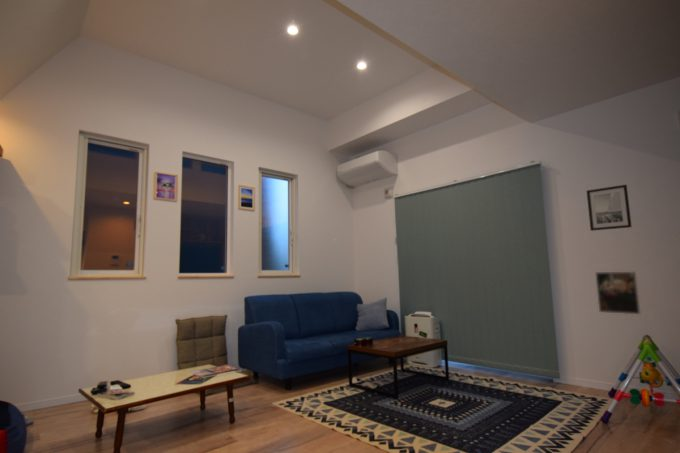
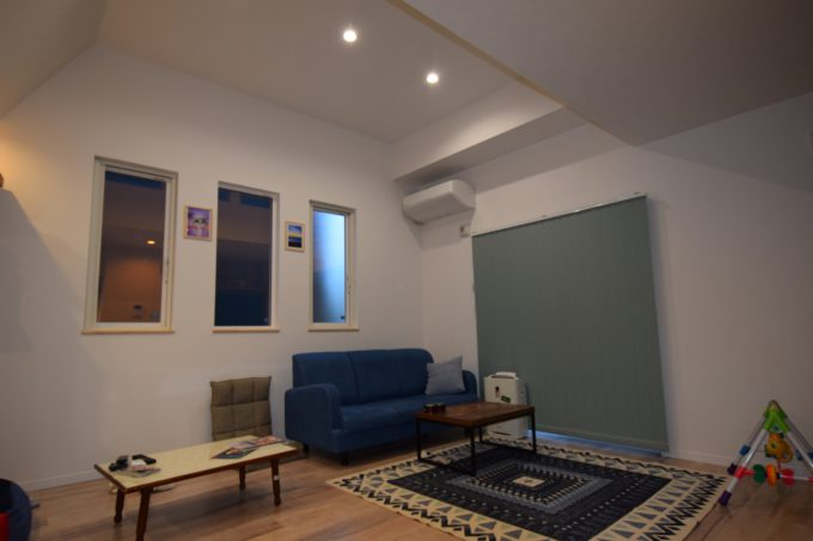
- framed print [594,271,642,315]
- wall art [586,184,633,232]
